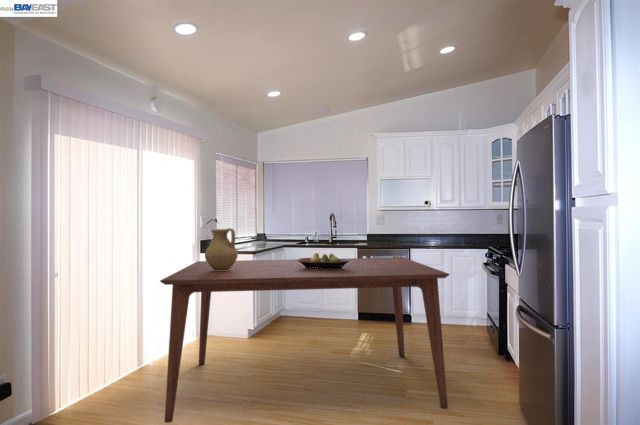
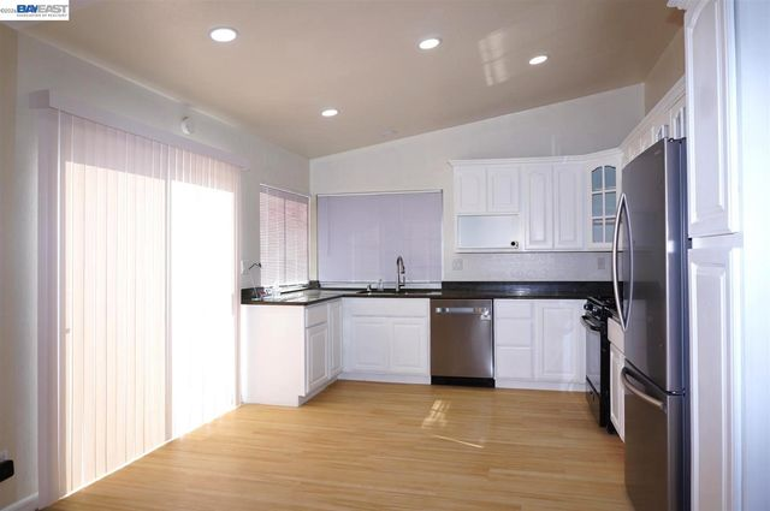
- pitcher [204,227,239,271]
- fruit bowl [297,252,350,269]
- dining table [159,256,451,424]
